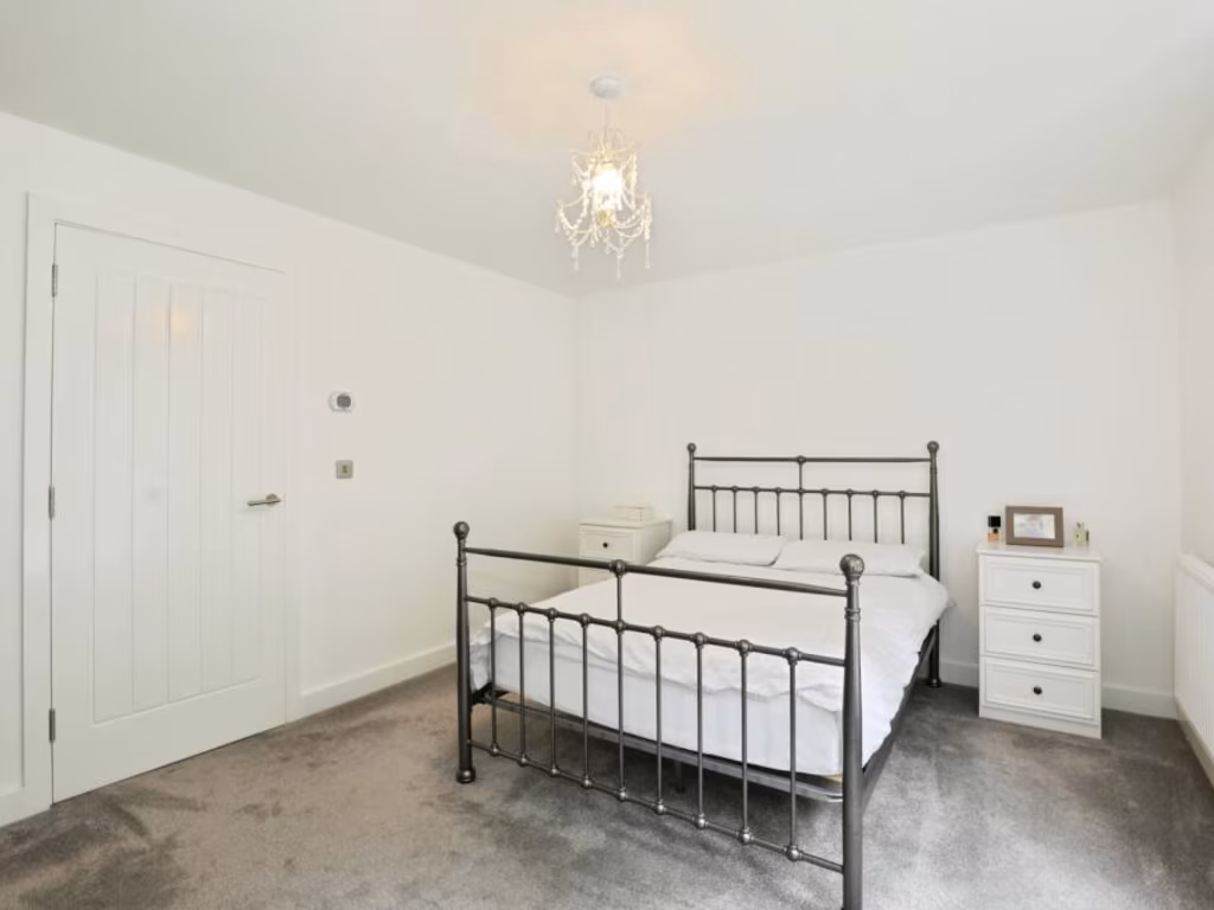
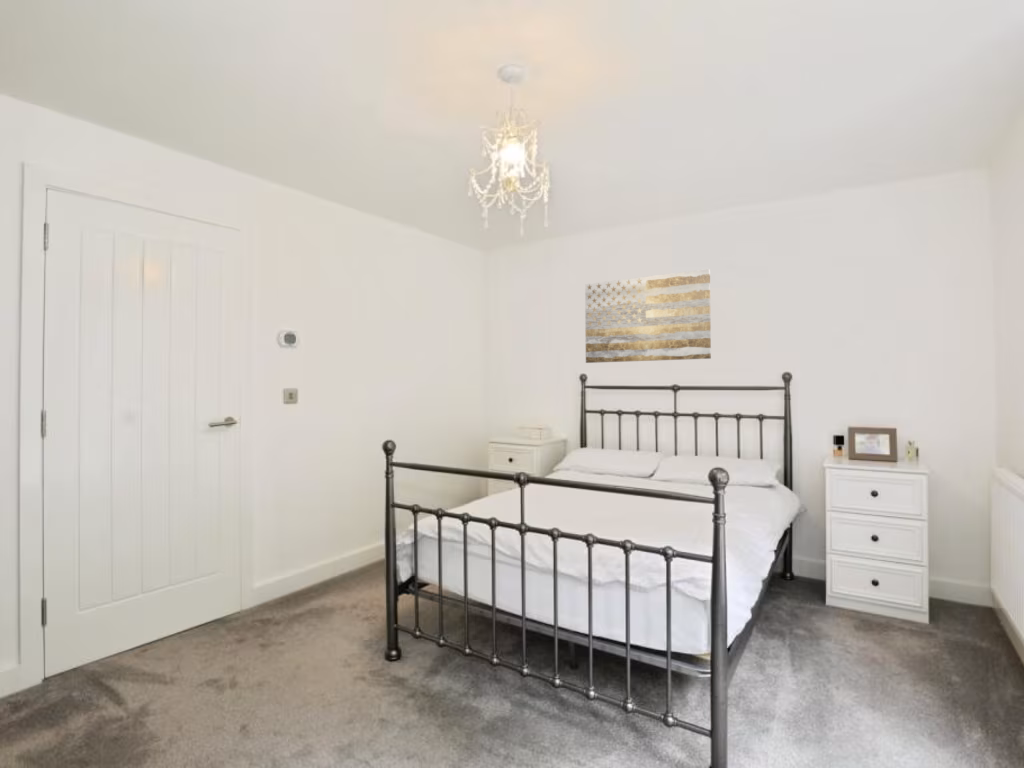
+ wall art [584,268,712,364]
